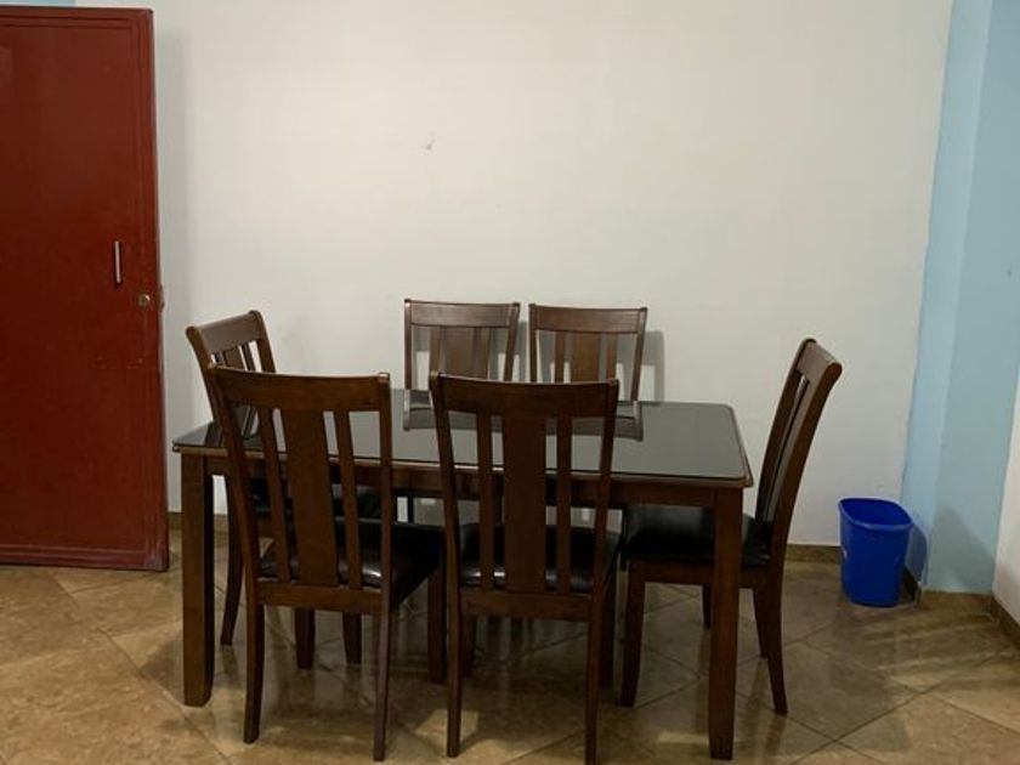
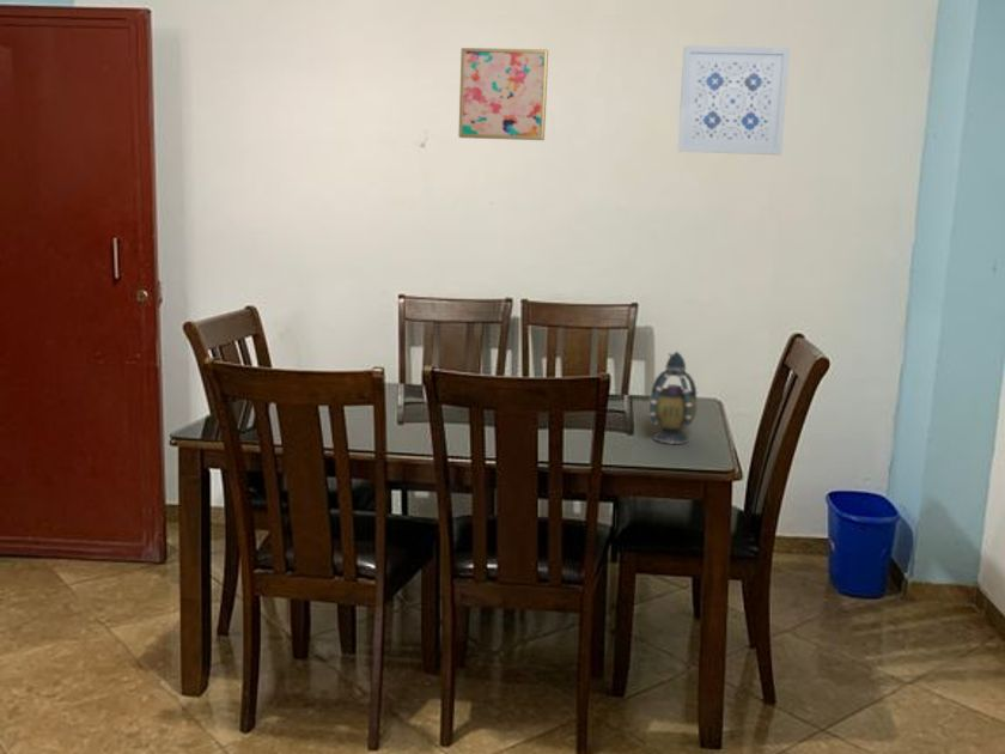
+ teapot [648,351,698,445]
+ wall art [457,47,549,141]
+ wall art [676,44,791,156]
